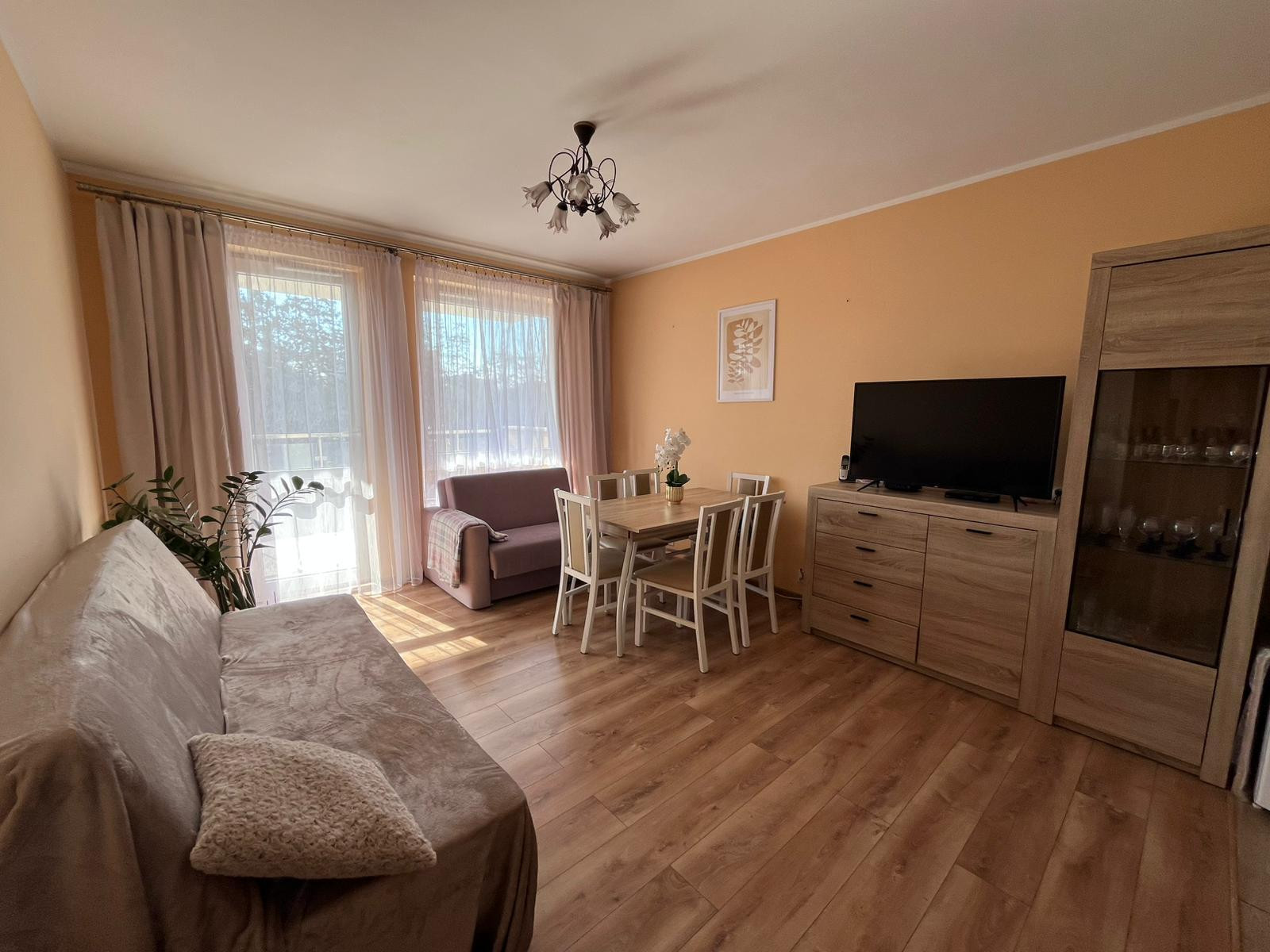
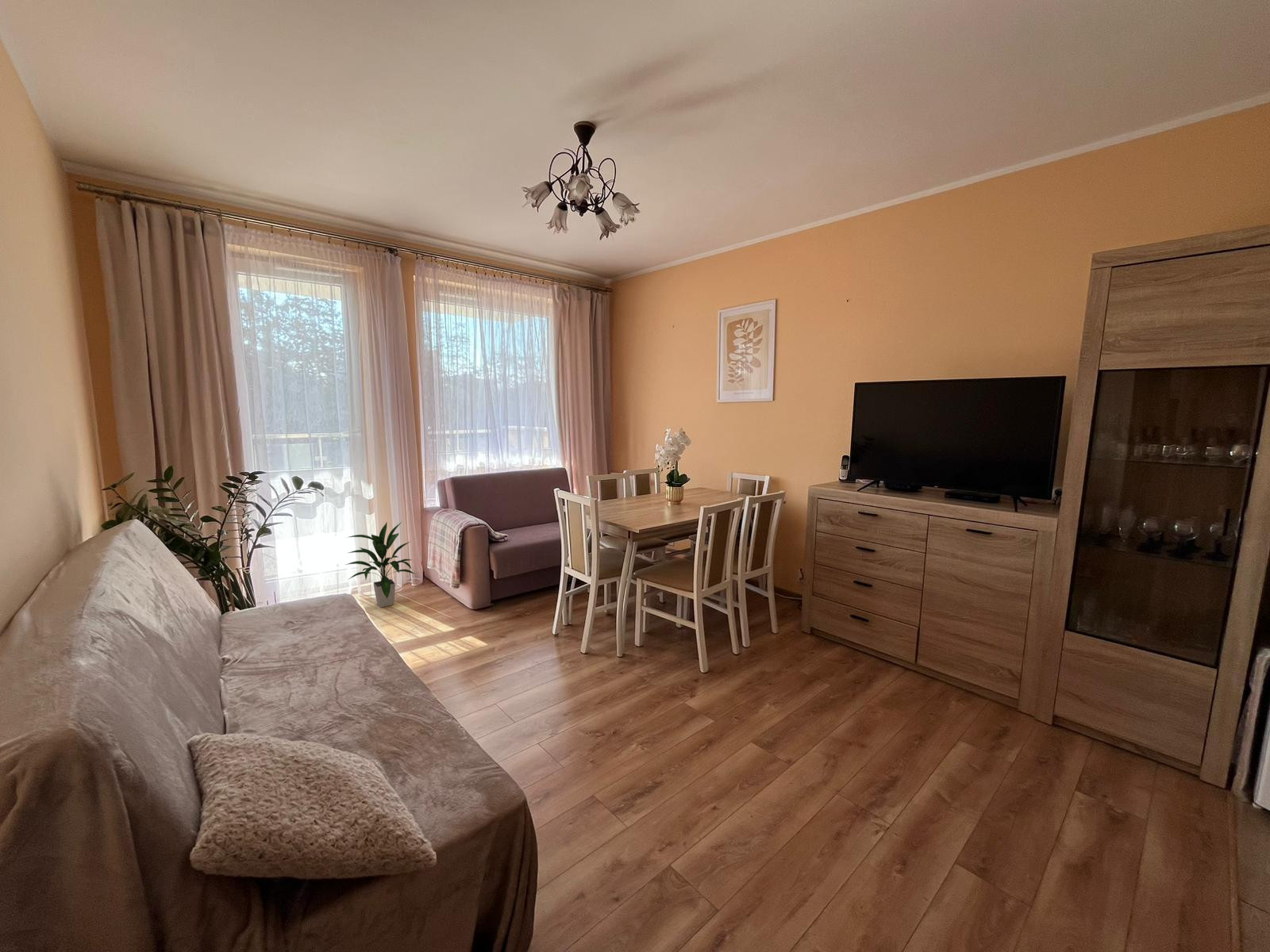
+ indoor plant [344,521,416,608]
